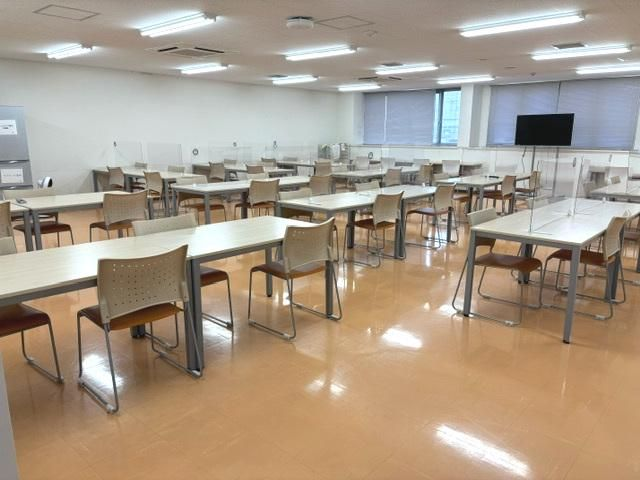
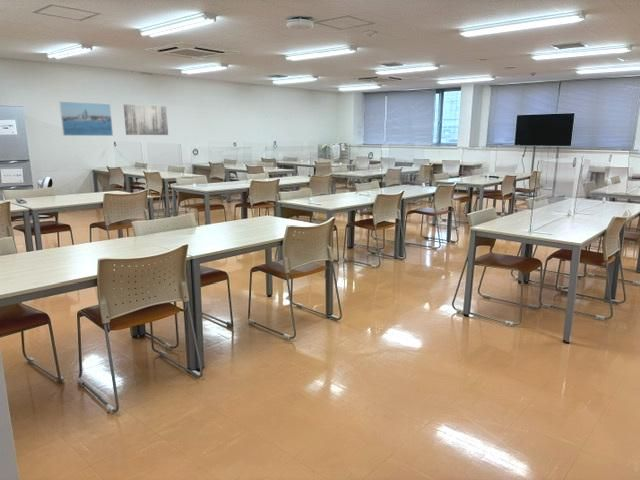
+ wall art [123,103,169,136]
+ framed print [58,101,114,137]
